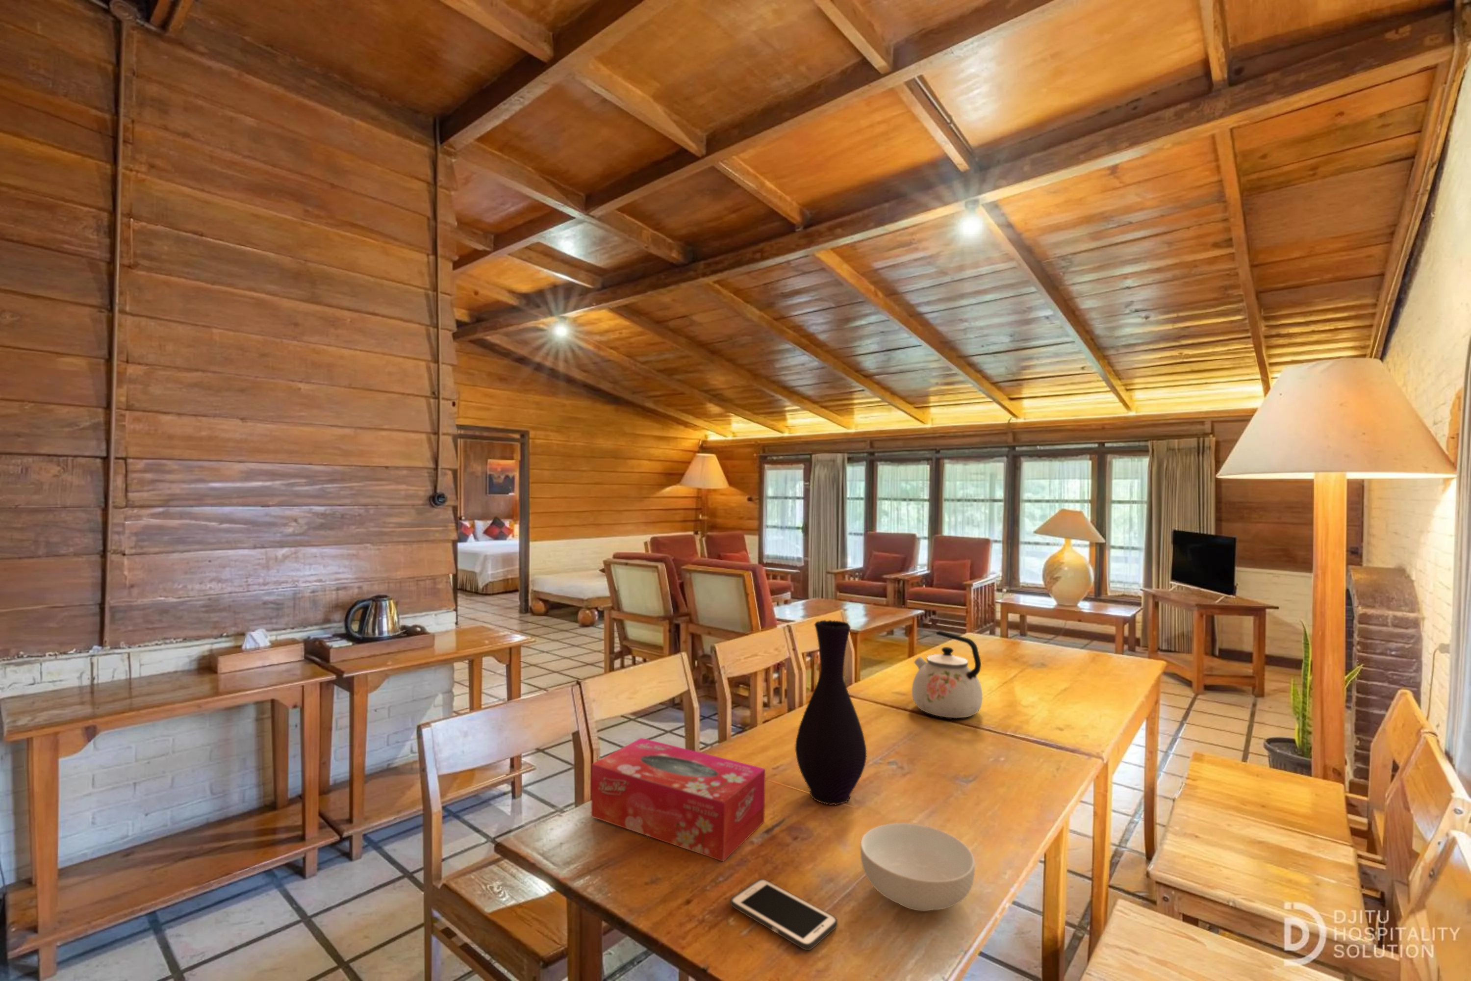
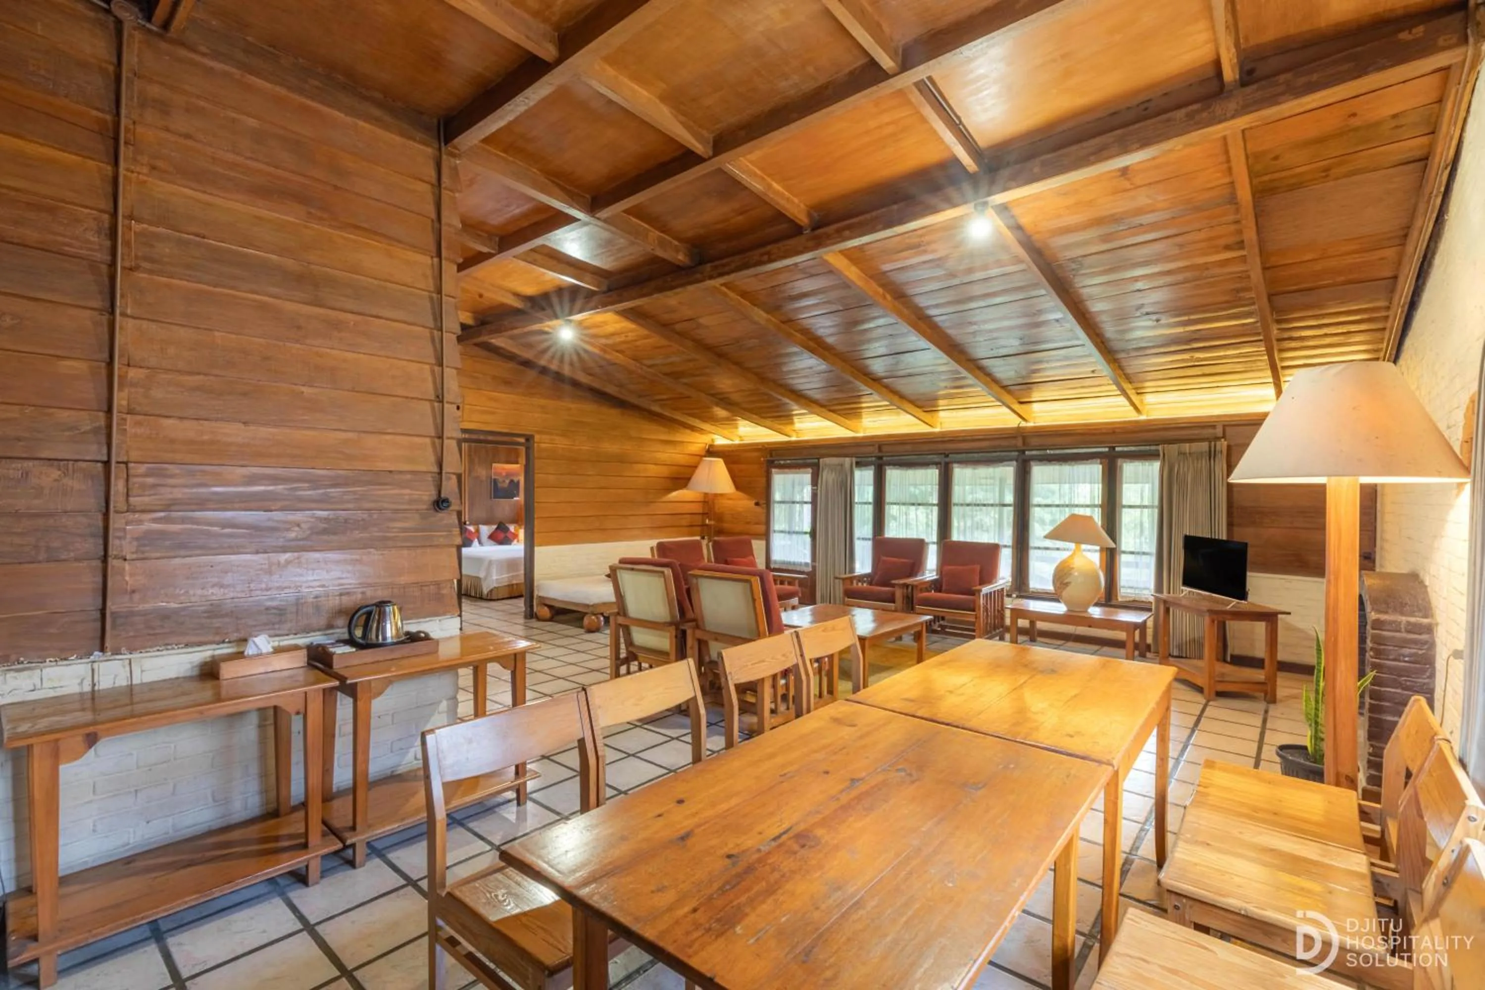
- cereal bowl [860,822,976,911]
- tissue box [590,737,766,863]
- cell phone [730,878,838,950]
- vase [795,620,868,806]
- kettle [912,631,983,718]
